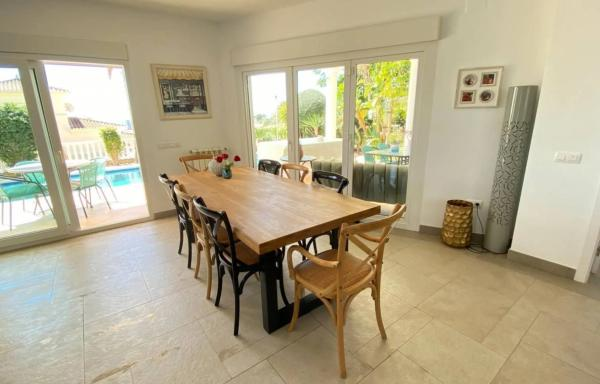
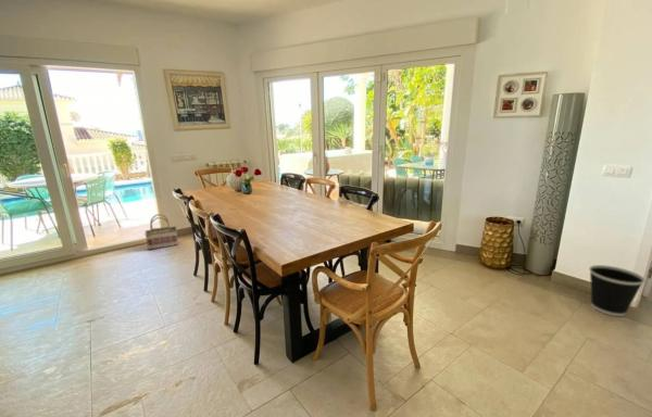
+ basket [145,213,179,251]
+ wastebasket [588,264,645,317]
